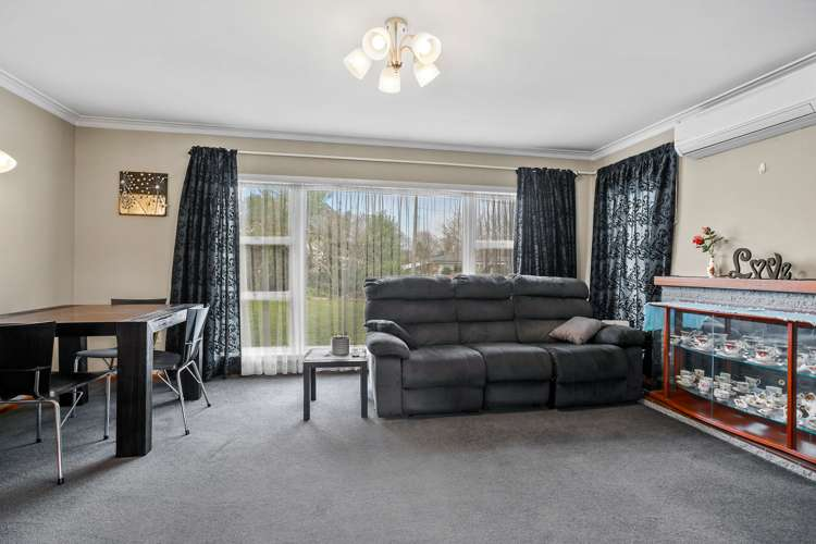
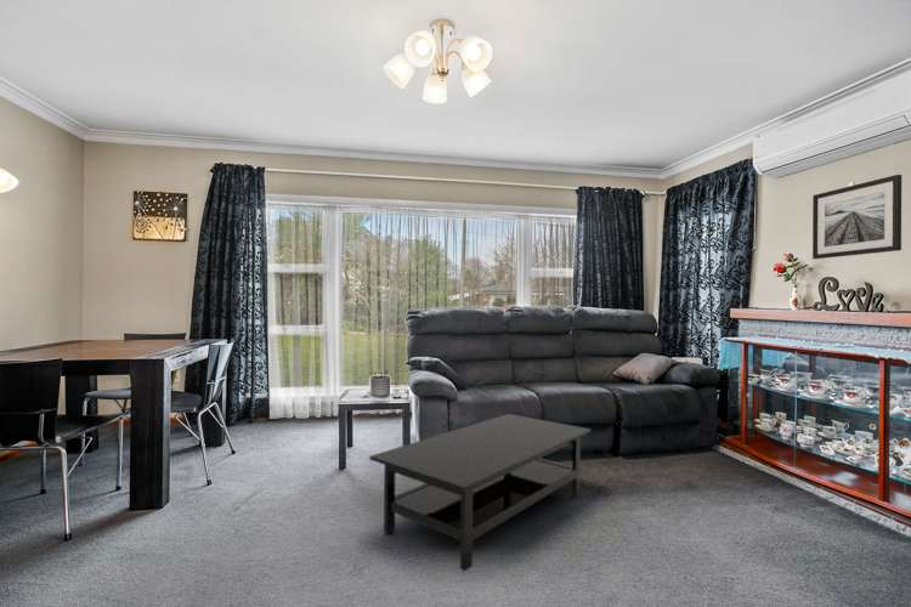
+ wall art [811,174,902,260]
+ coffee table [368,413,593,572]
